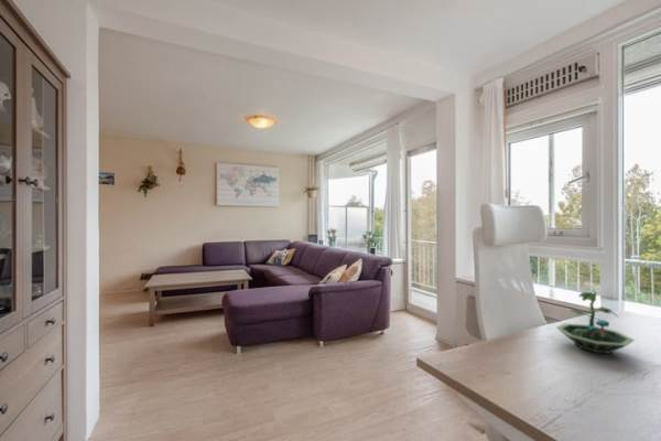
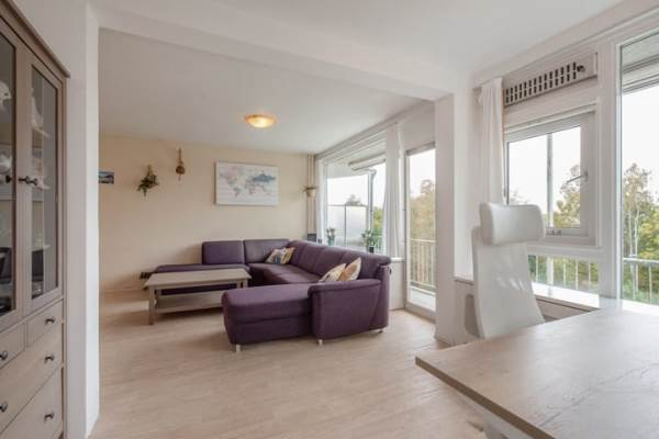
- terrarium [555,288,636,355]
